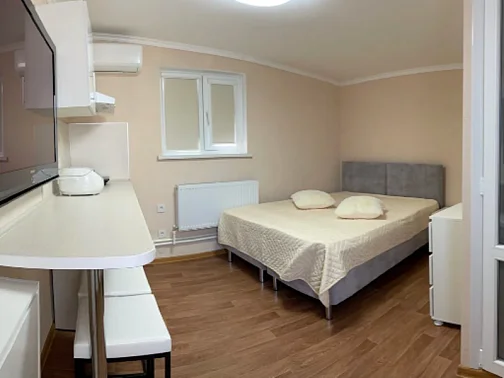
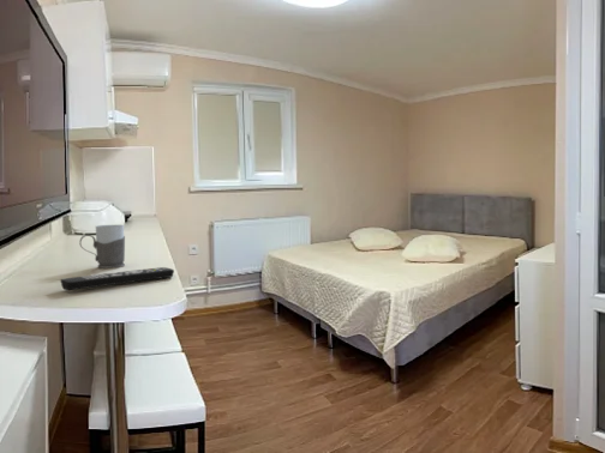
+ mug [78,224,126,270]
+ remote control [60,266,175,291]
